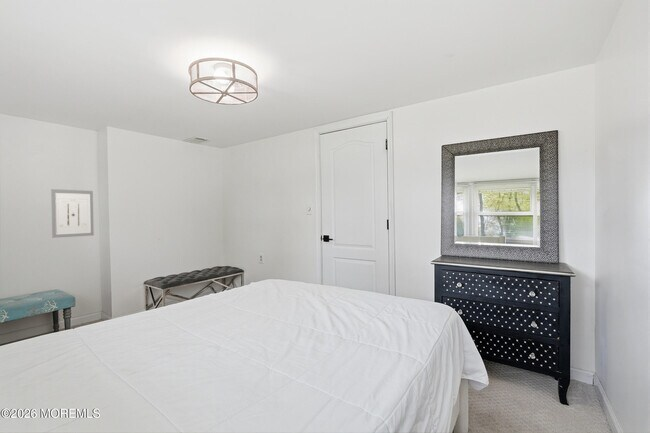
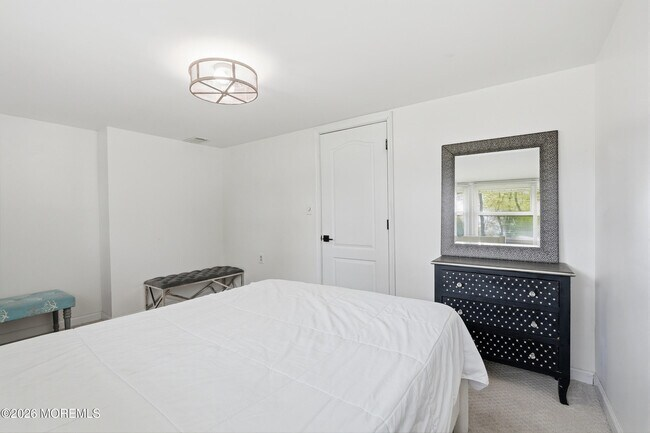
- wall art [50,188,95,239]
